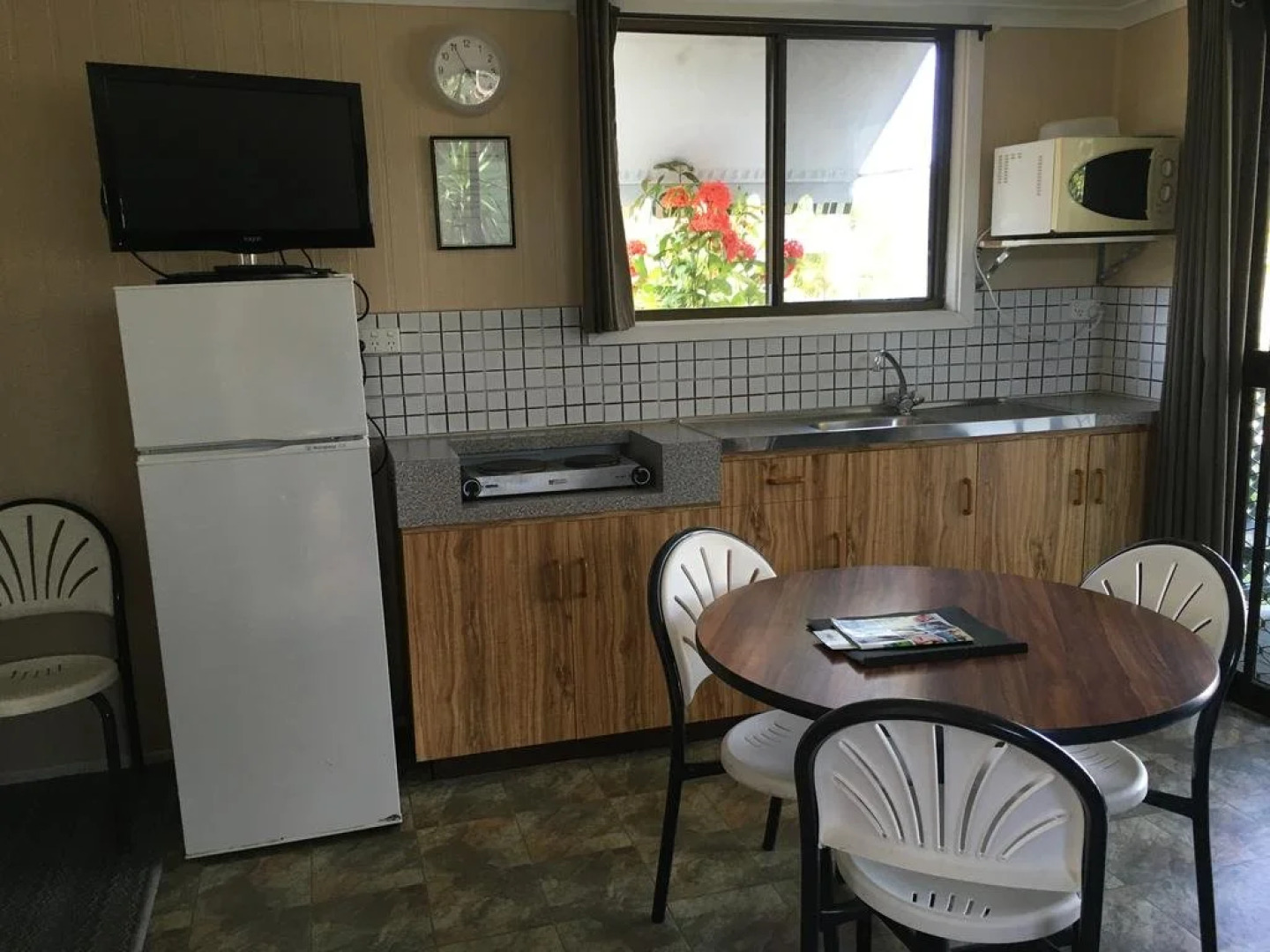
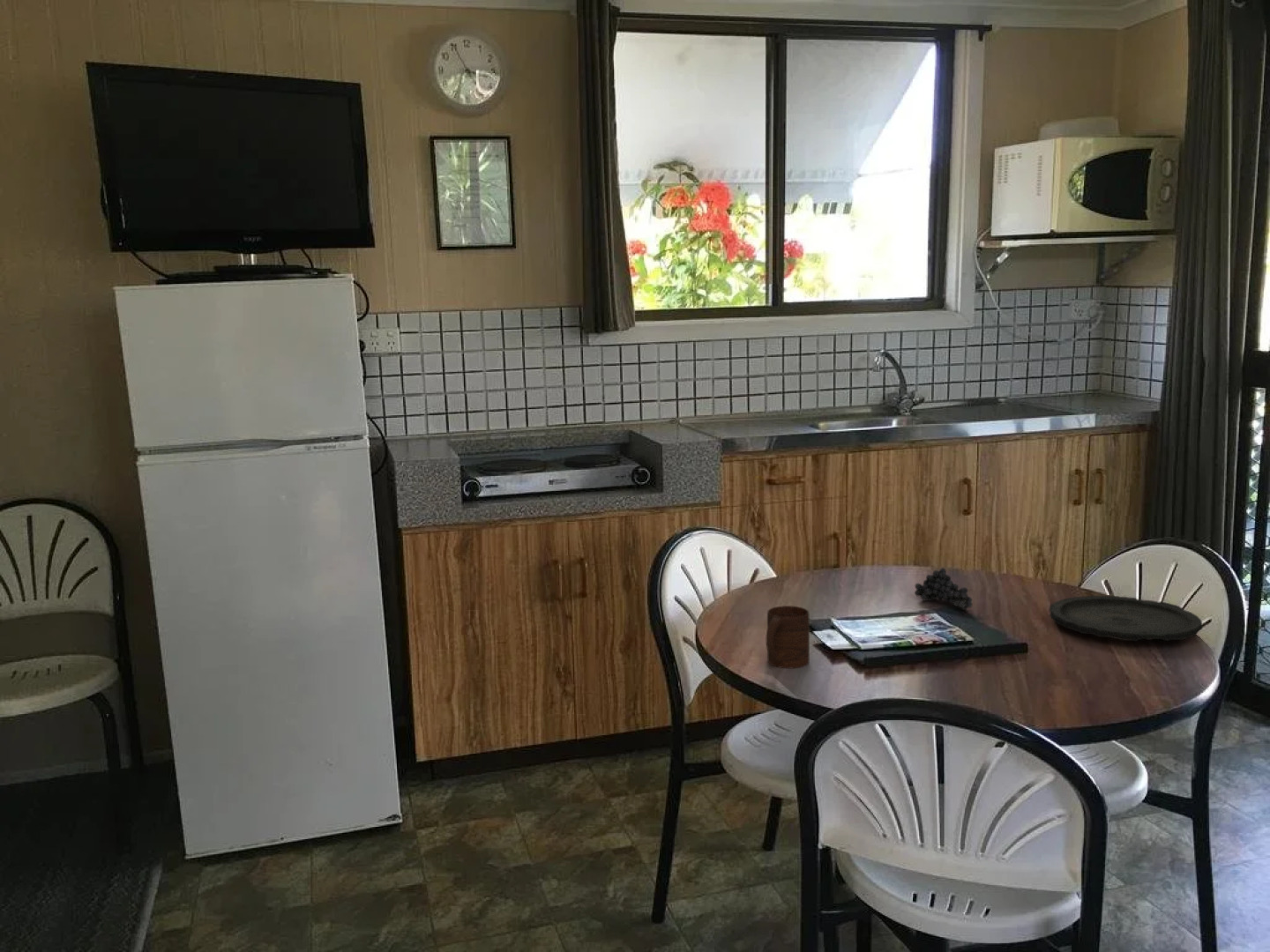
+ fruit [914,567,974,611]
+ cup [766,605,811,669]
+ plate [1049,595,1203,642]
